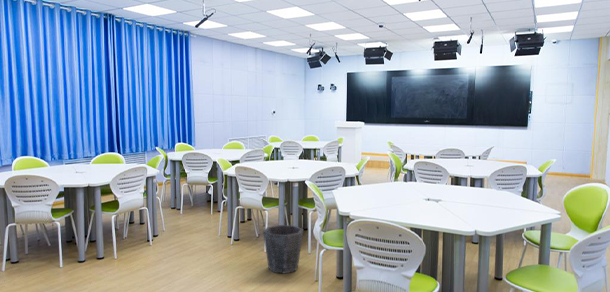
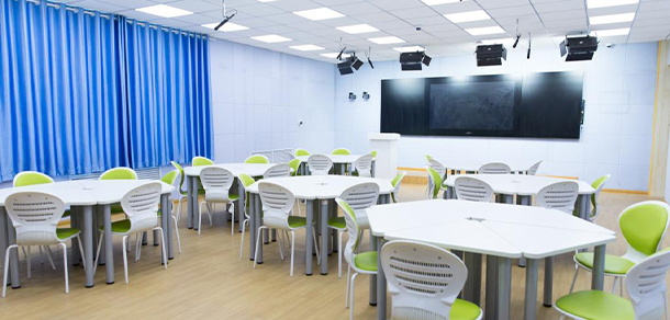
- waste bin [262,224,304,274]
